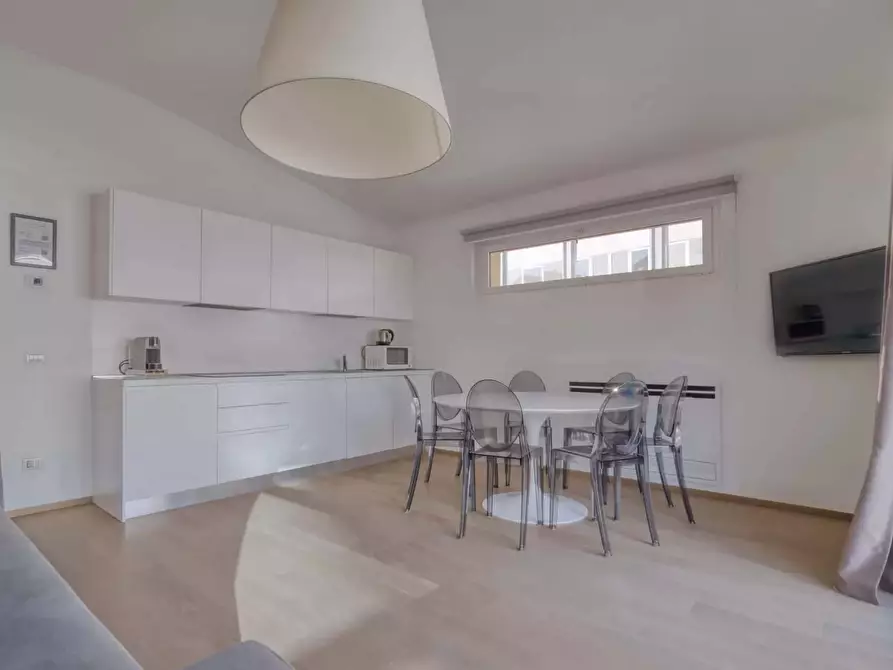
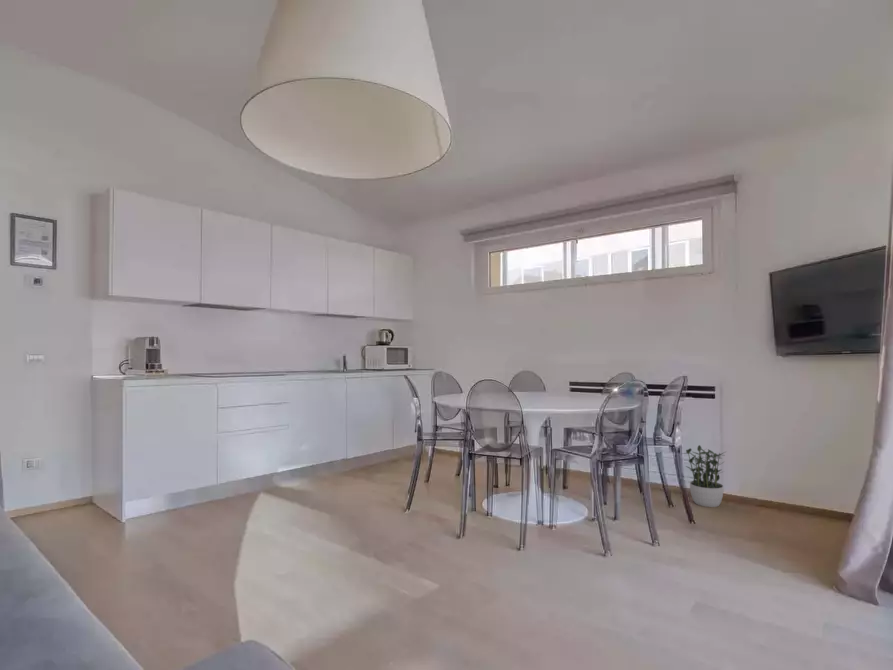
+ potted plant [681,444,728,508]
